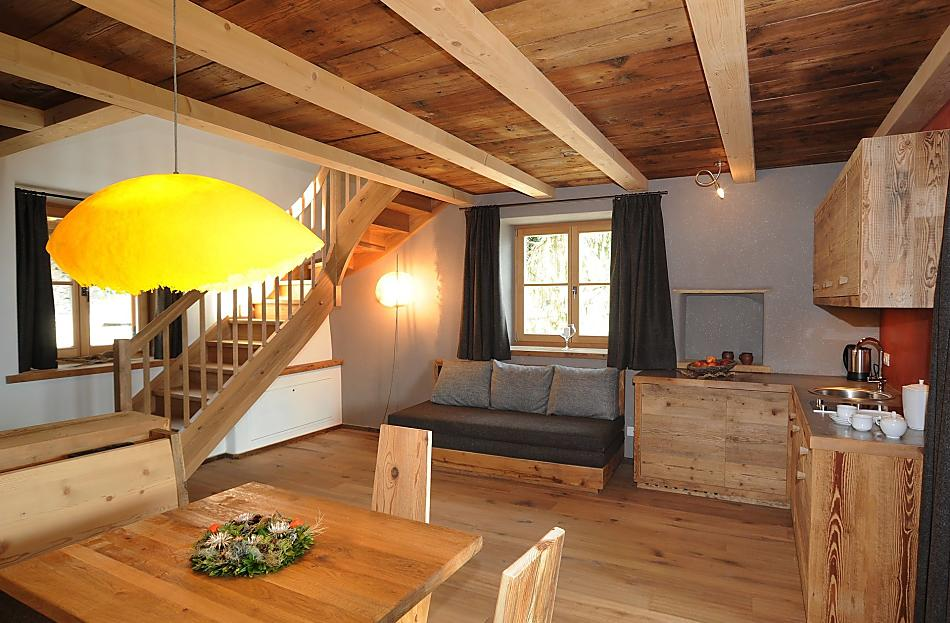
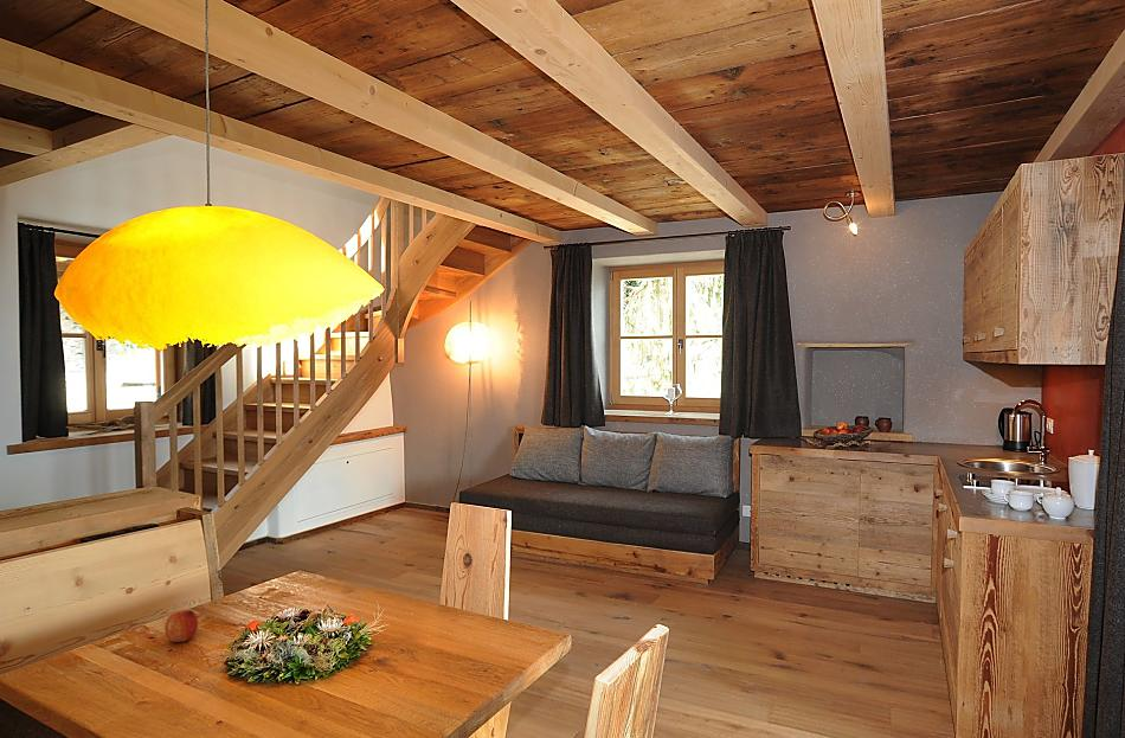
+ fruit [163,609,199,643]
